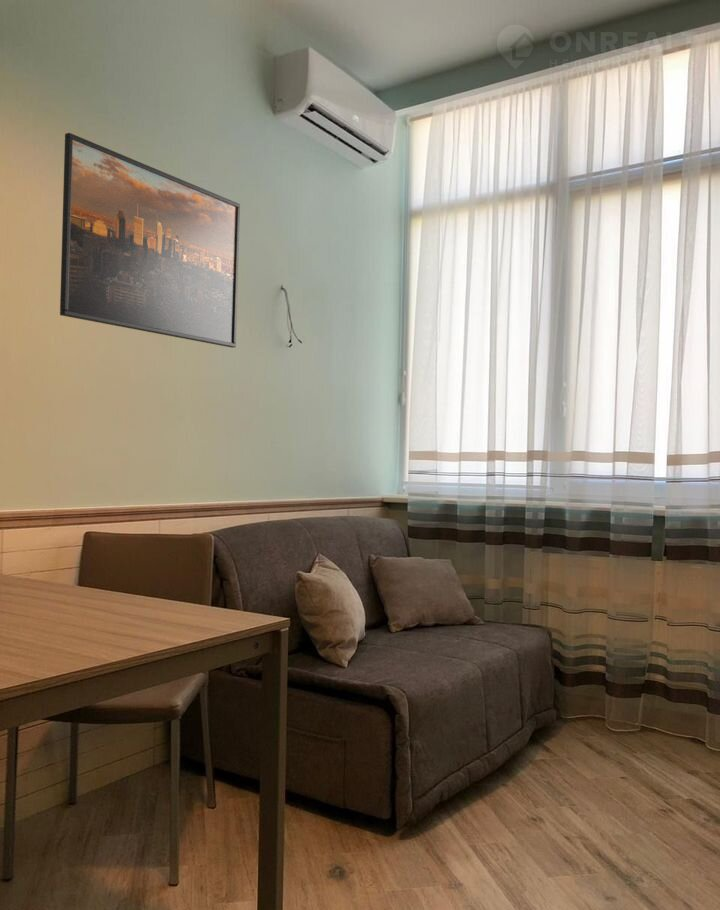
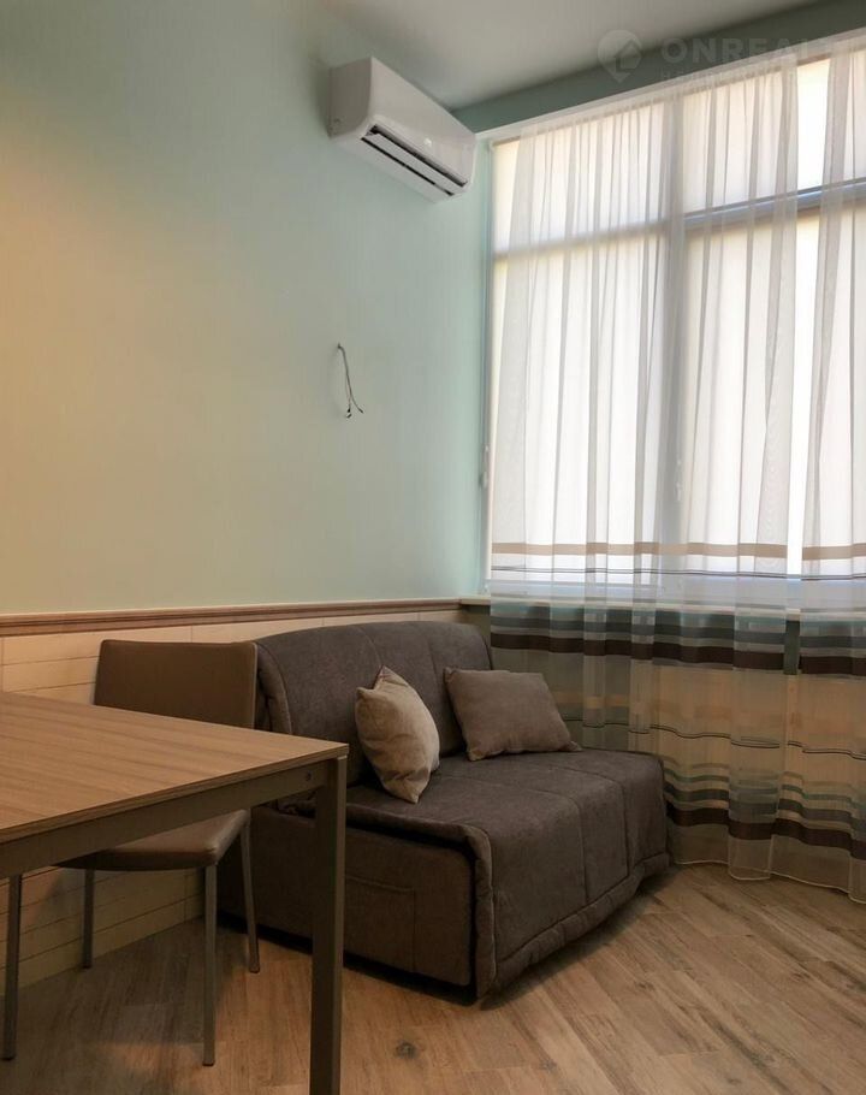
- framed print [59,132,241,349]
